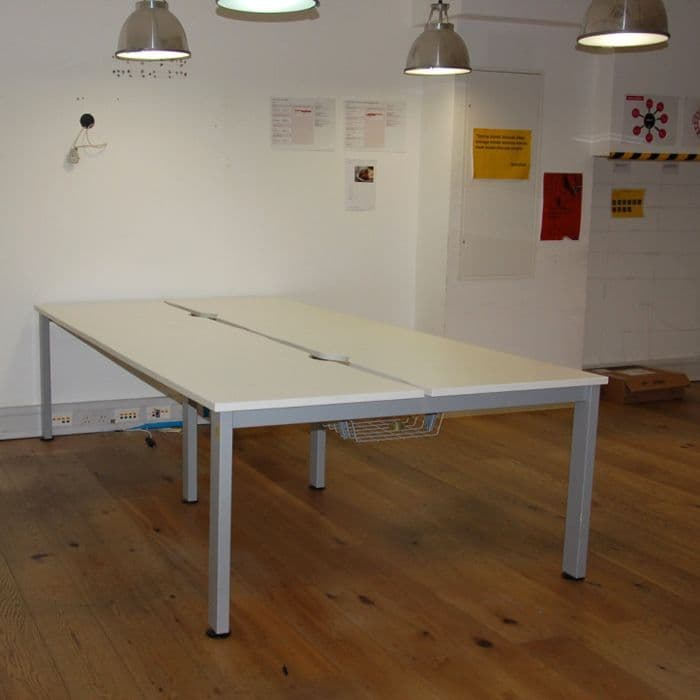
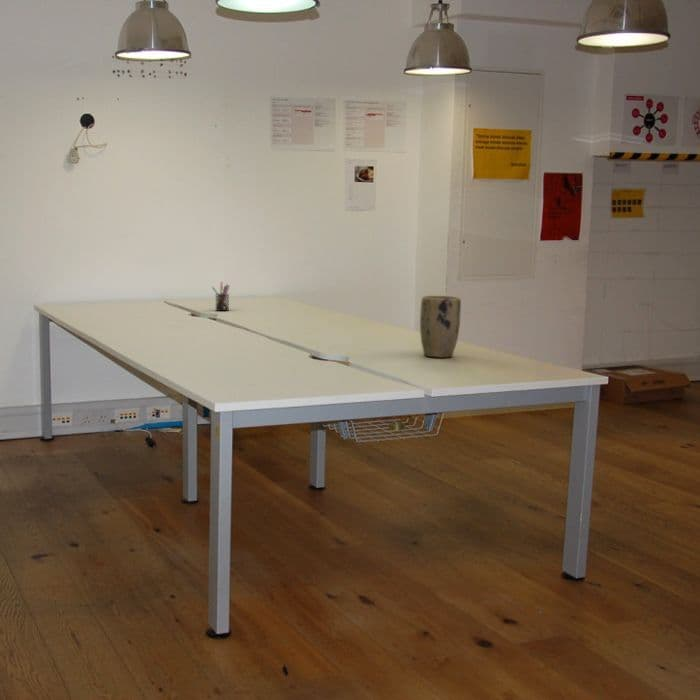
+ plant pot [419,295,462,359]
+ pen holder [211,281,231,312]
